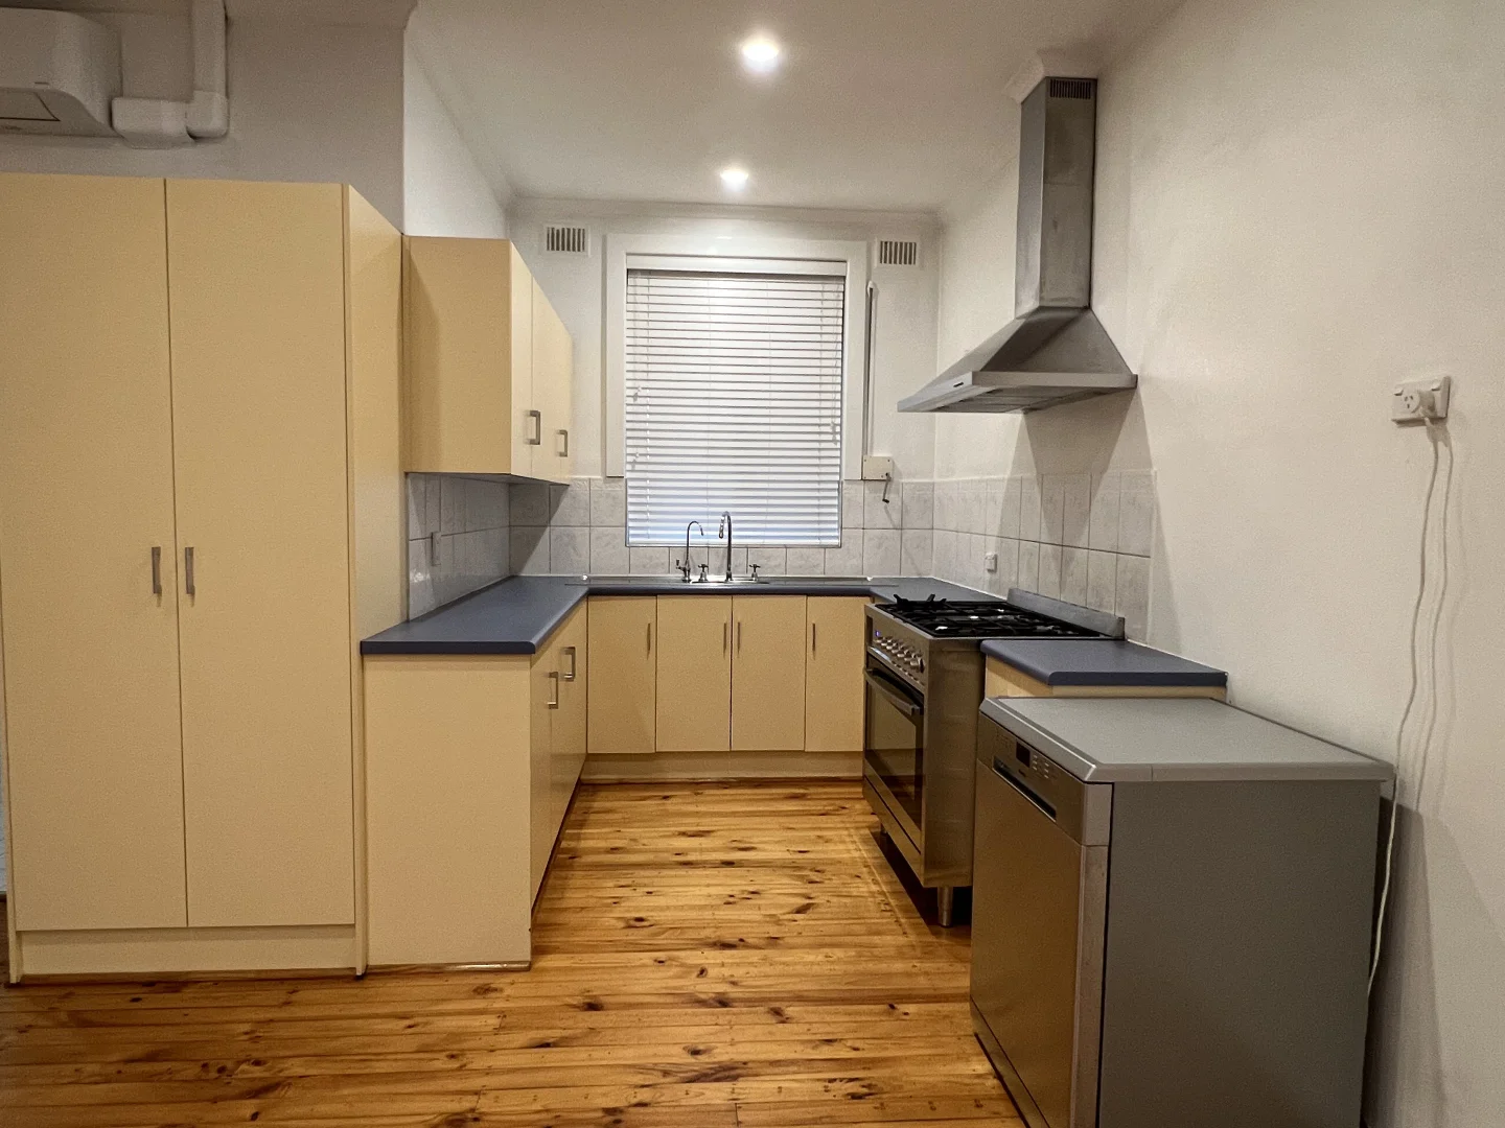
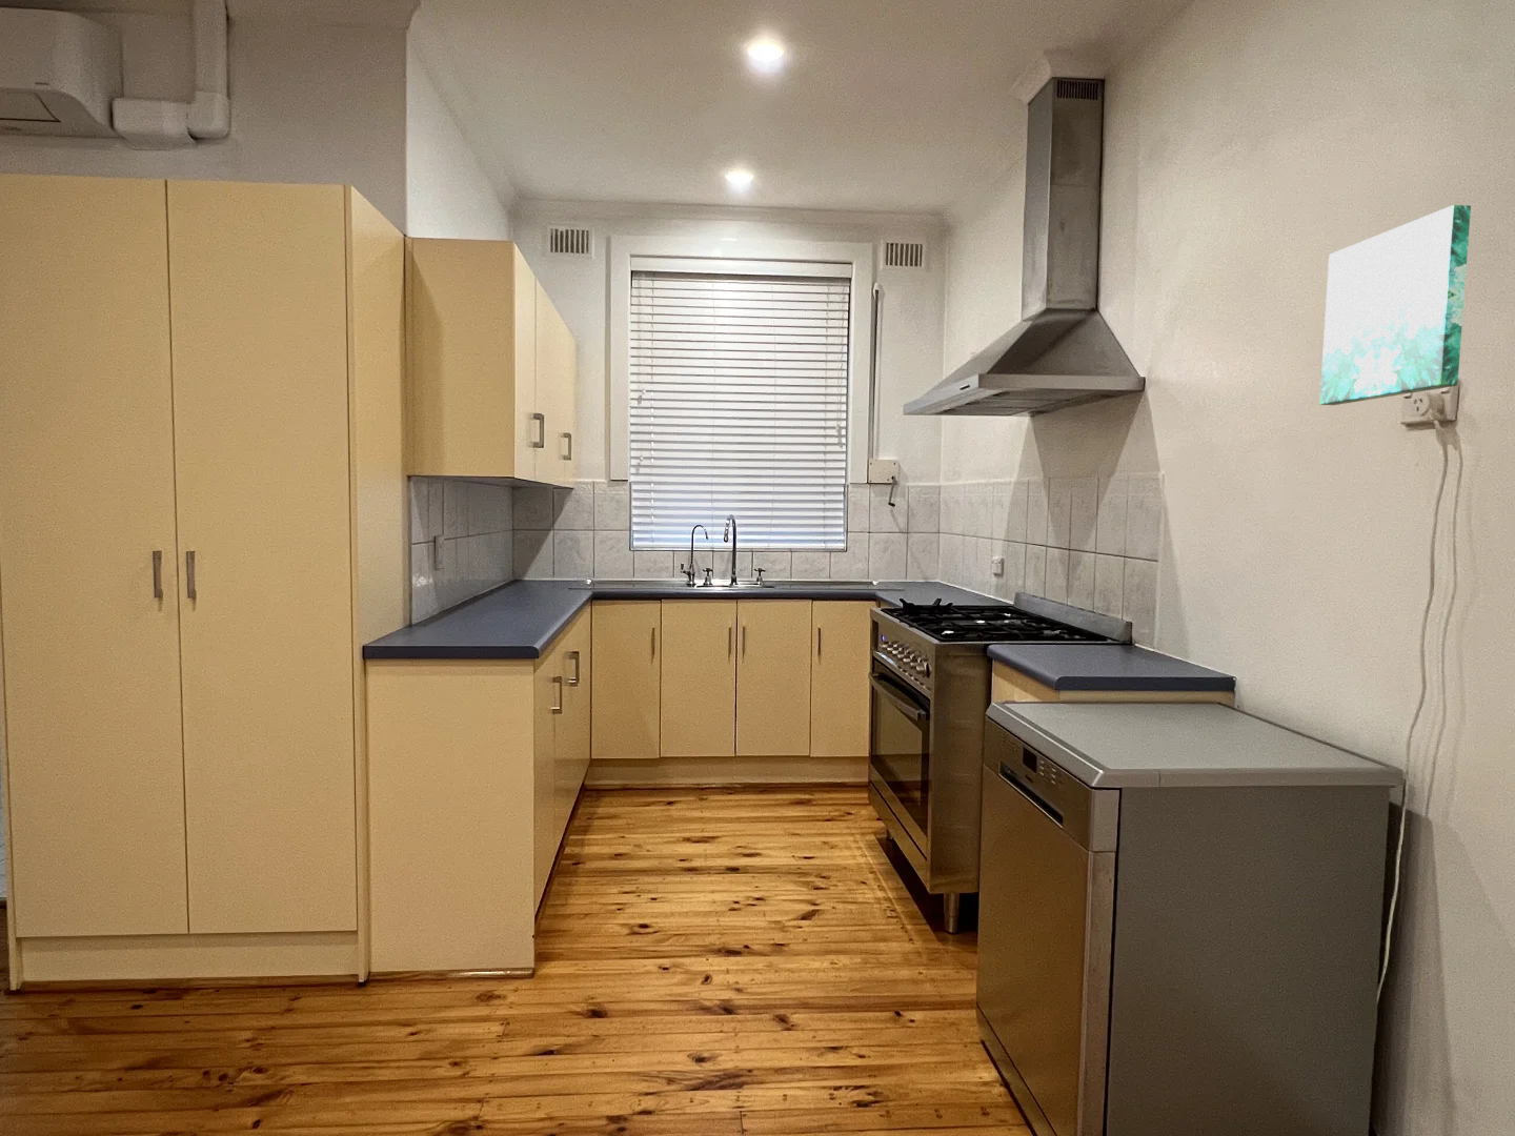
+ wall art [1318,204,1472,406]
